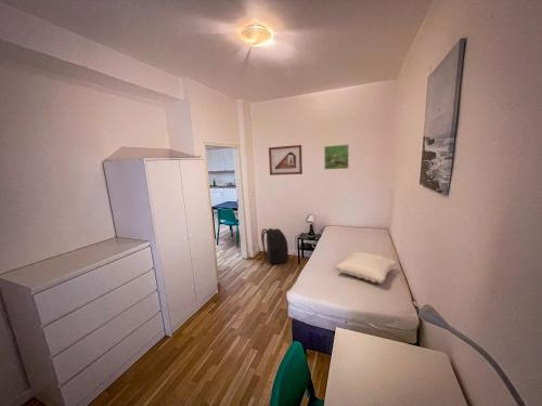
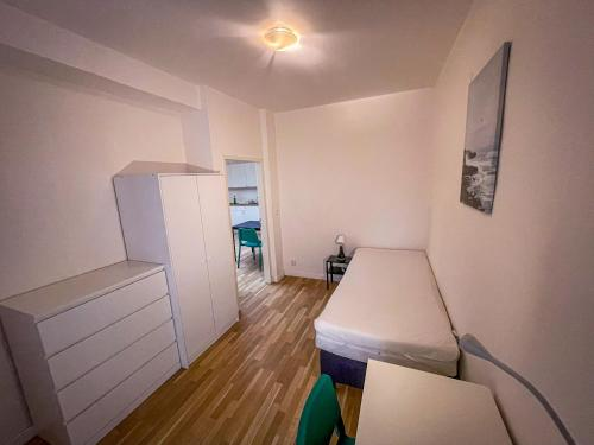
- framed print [323,143,350,171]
- pillow [335,251,398,285]
- picture frame [268,144,304,176]
- backpack [258,227,289,265]
